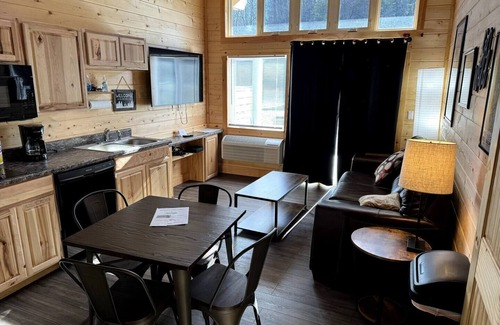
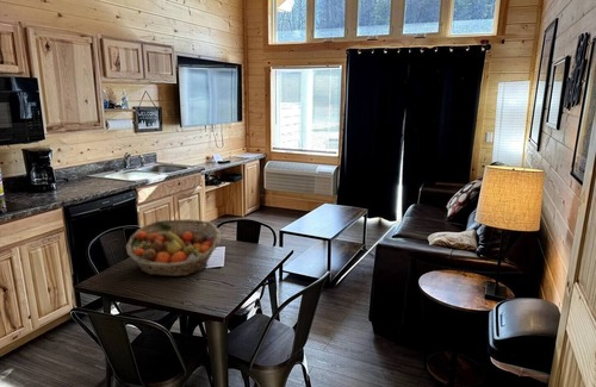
+ fruit basket [125,218,222,277]
